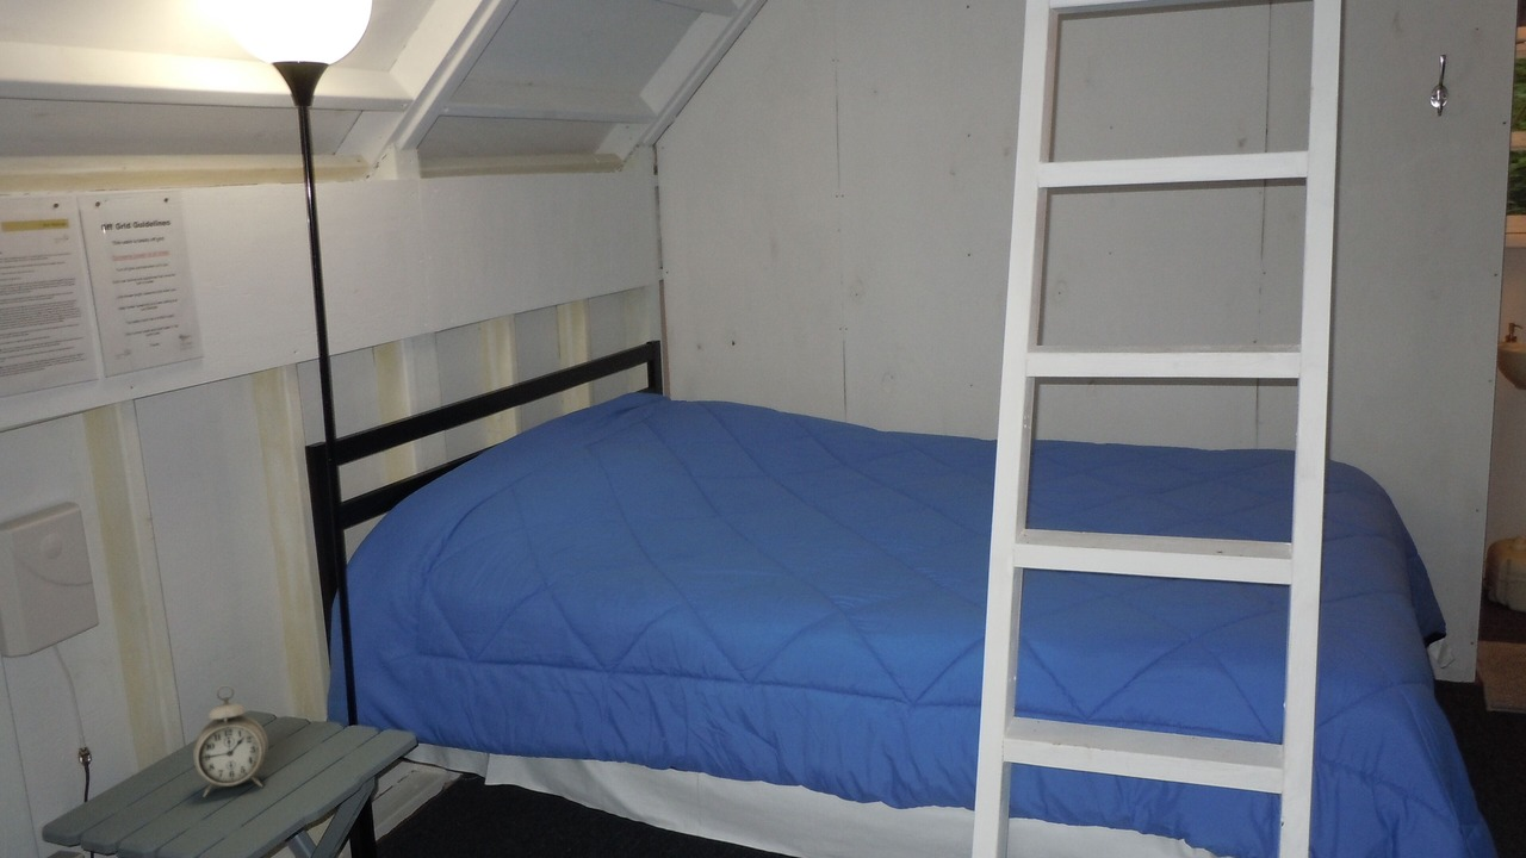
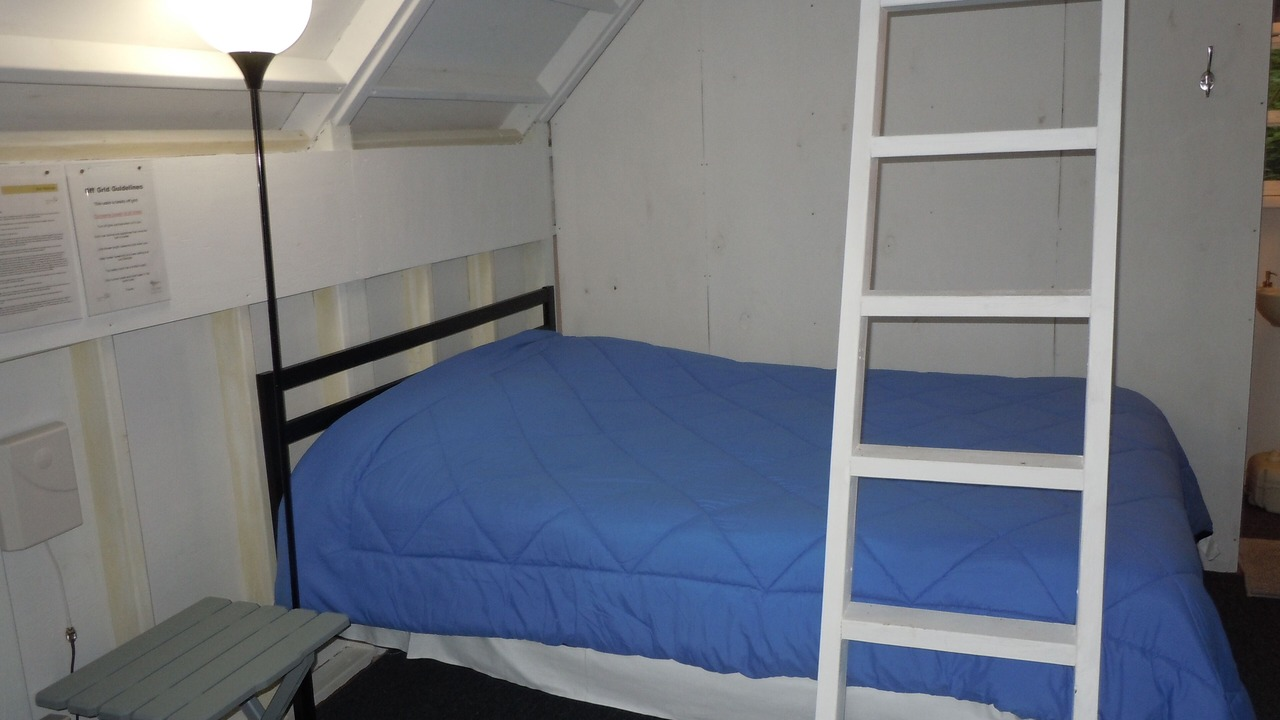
- alarm clock [192,684,269,798]
